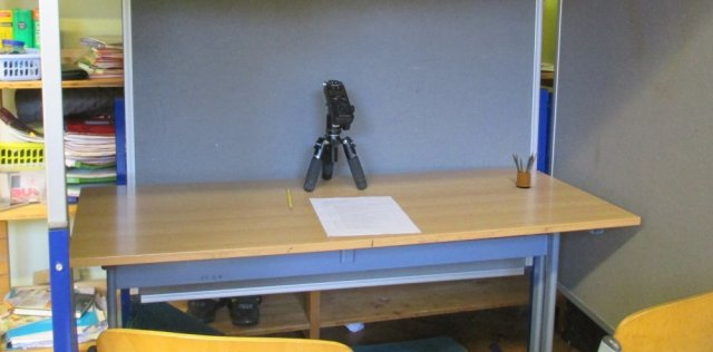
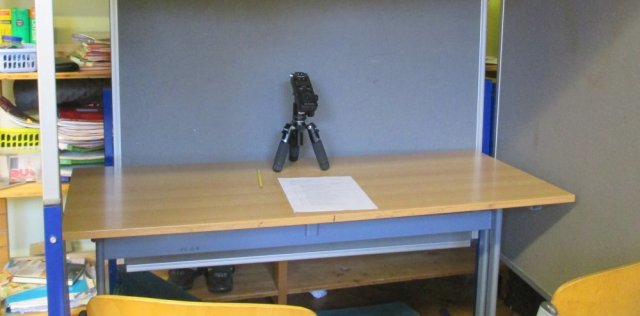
- pencil box [511,153,538,188]
